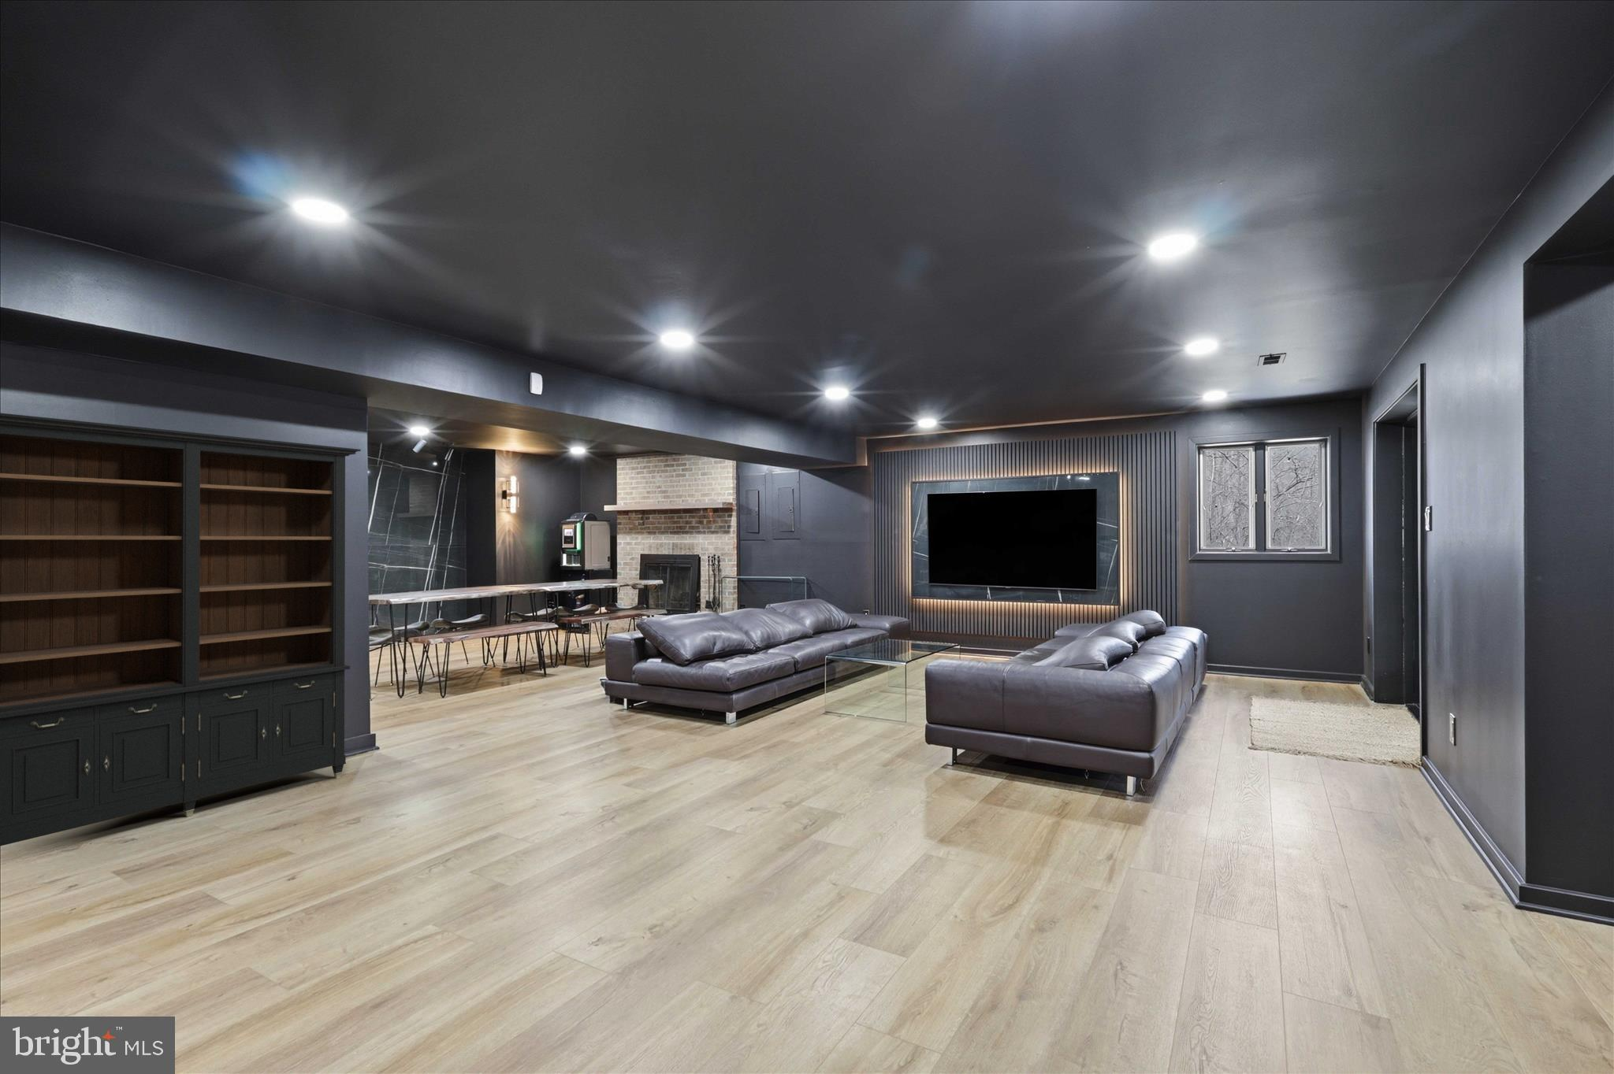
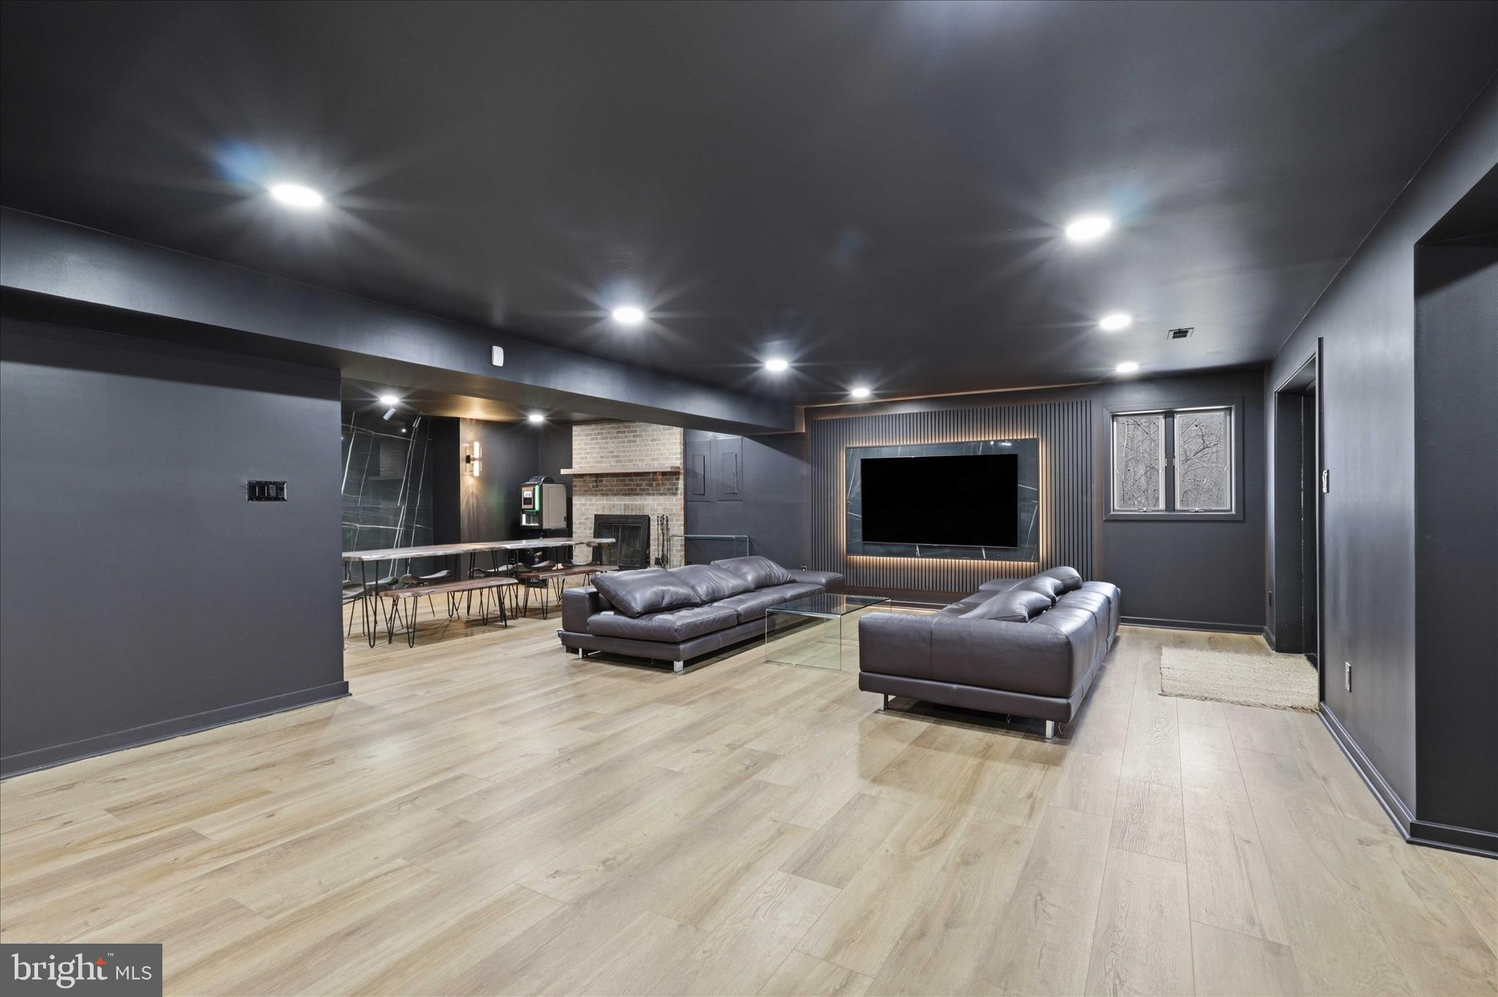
- bookcase [0,412,362,847]
